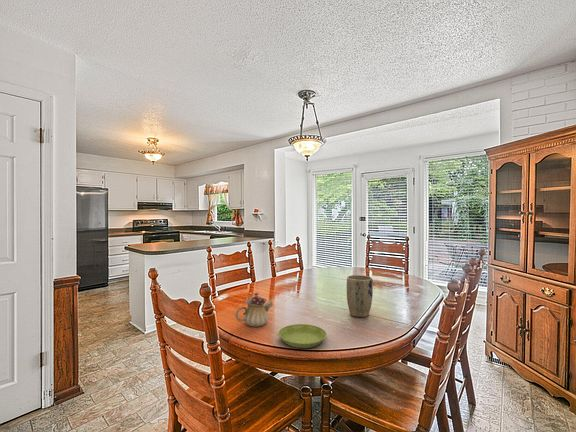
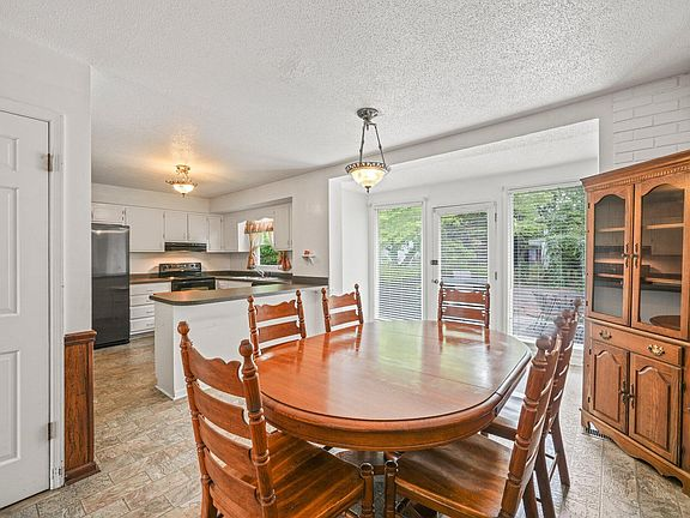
- saucer [278,323,327,349]
- teapot [234,292,274,328]
- plant pot [346,274,374,318]
